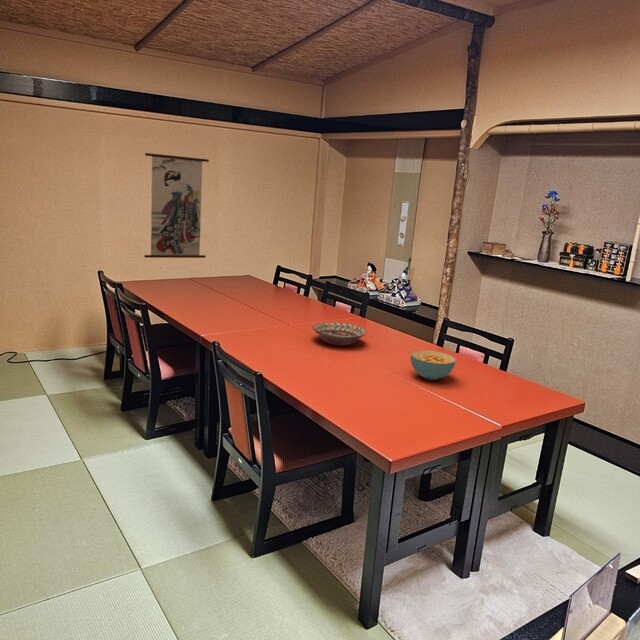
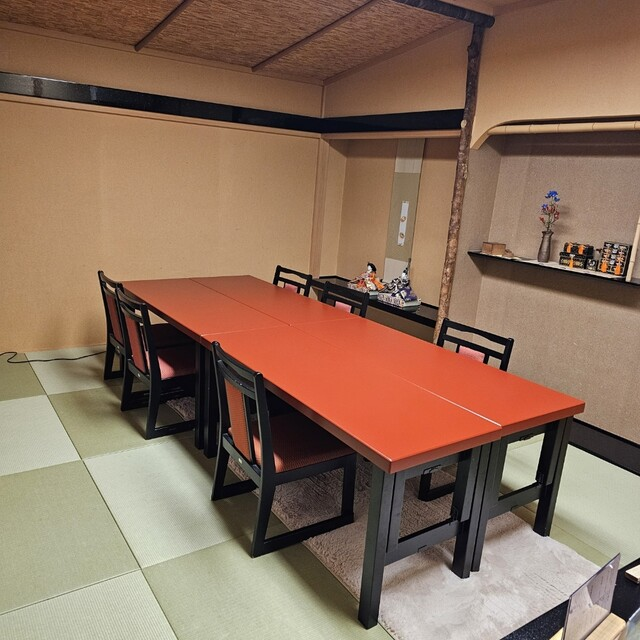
- wall scroll [143,140,210,259]
- cereal bowl [410,349,457,381]
- decorative bowl [312,322,368,347]
